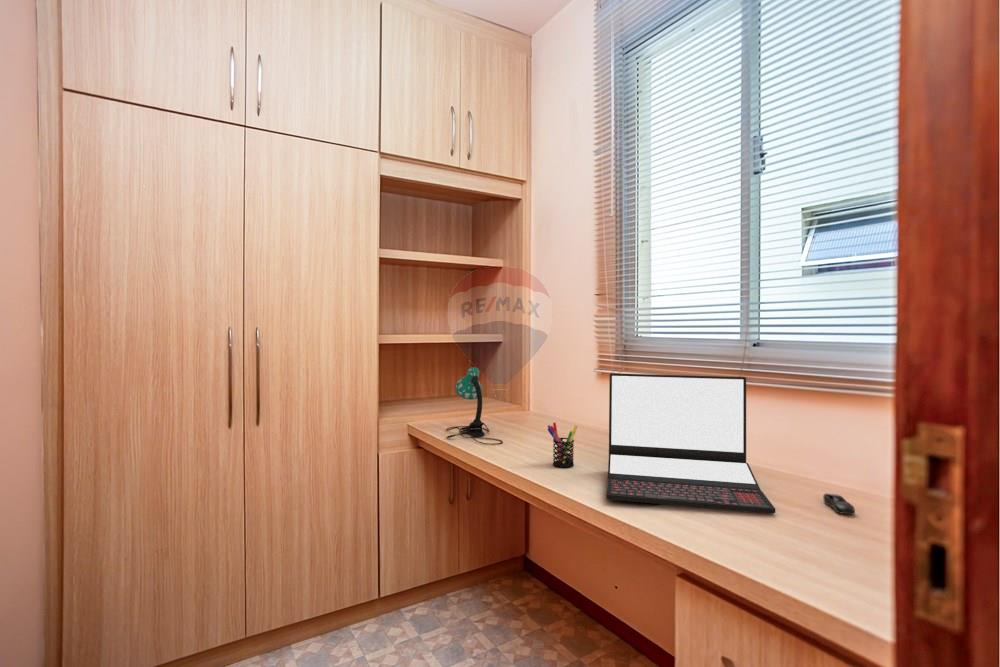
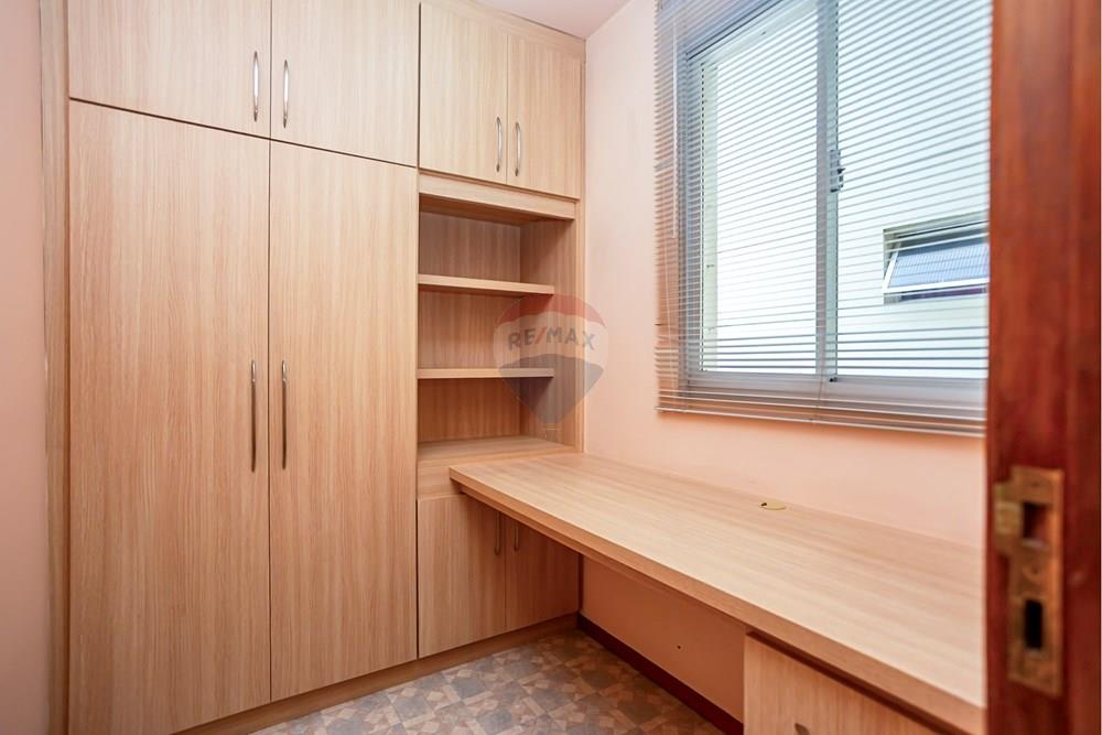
- laptop [605,372,776,514]
- pen holder [546,422,578,469]
- computer mouse [822,493,856,515]
- desk lamp [445,366,504,446]
